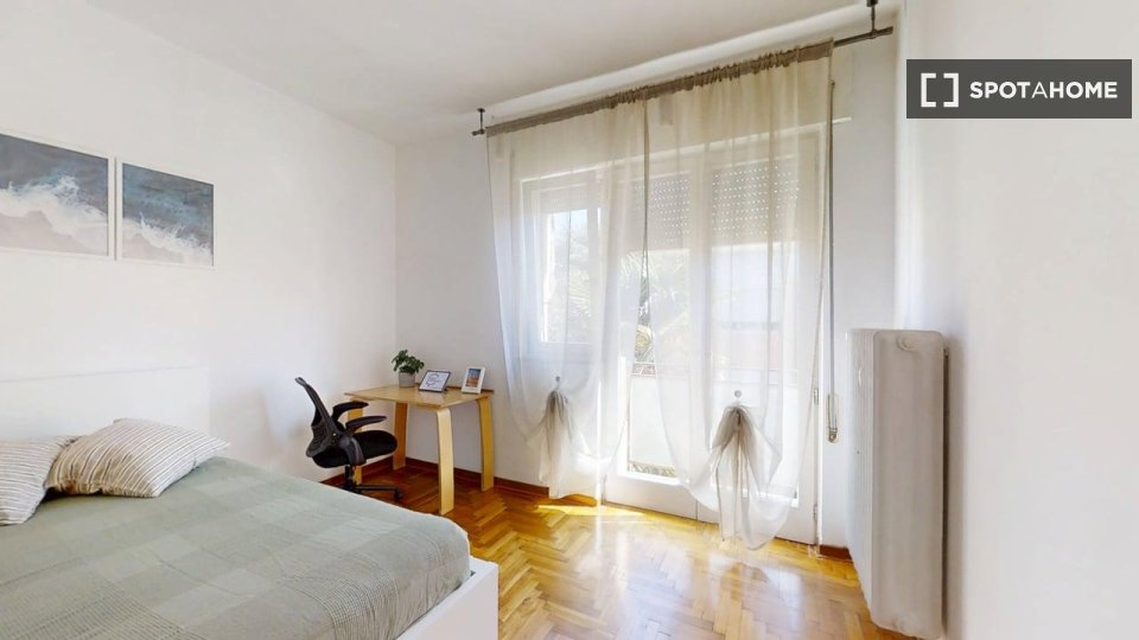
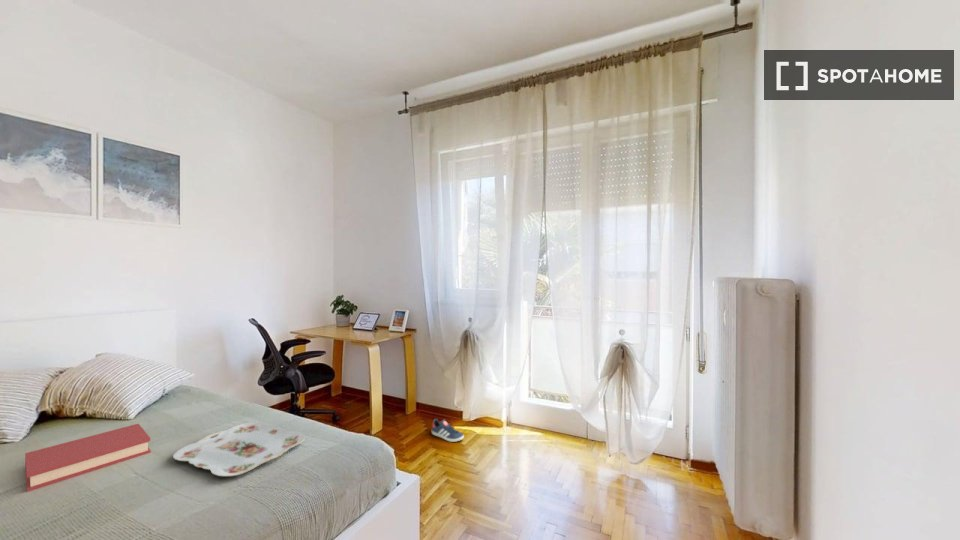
+ hardback book [24,423,152,493]
+ serving tray [172,421,306,477]
+ sneaker [431,418,465,443]
